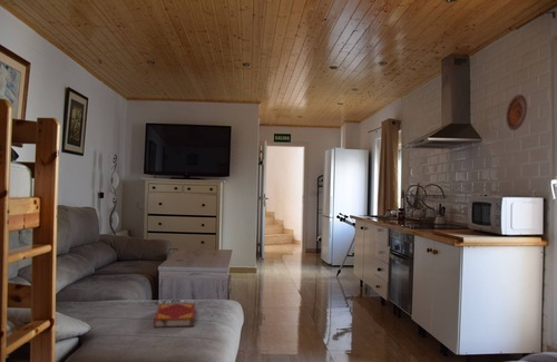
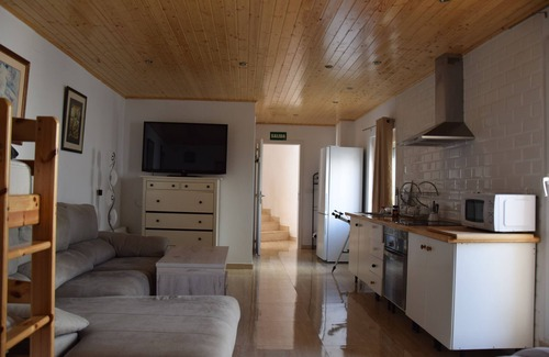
- decorative plate [505,94,528,131]
- hardback book [153,302,196,329]
